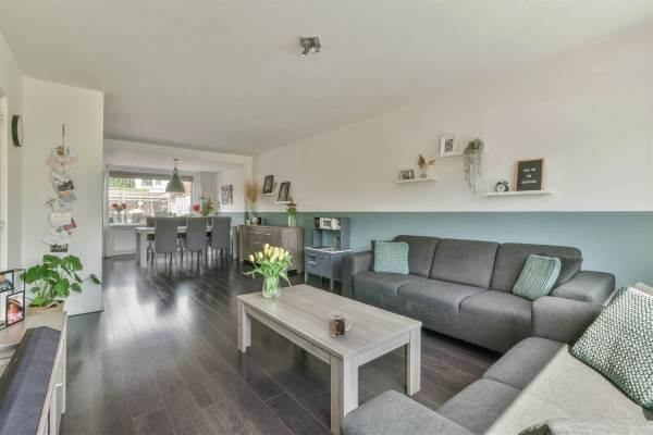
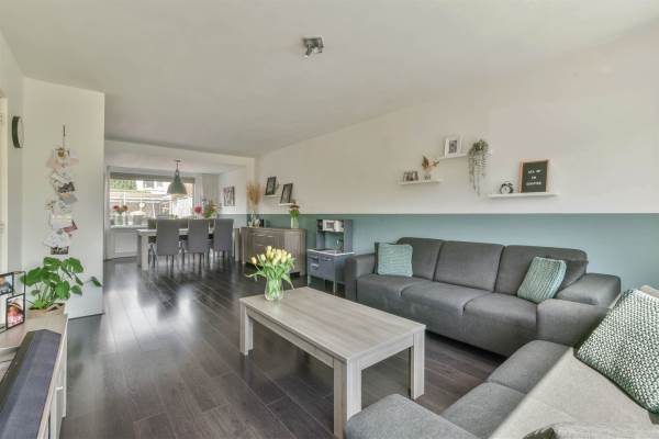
- mug [328,311,353,338]
